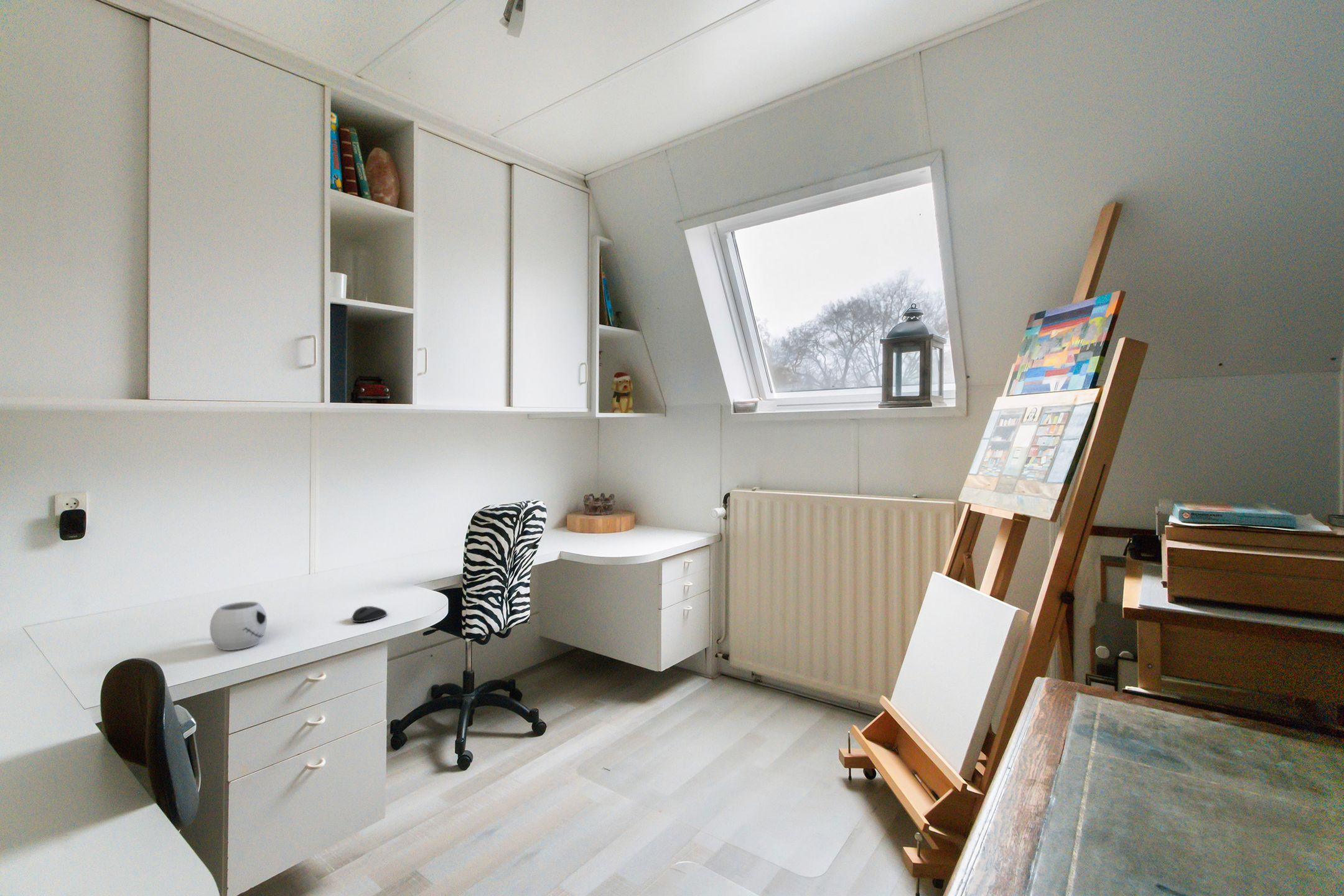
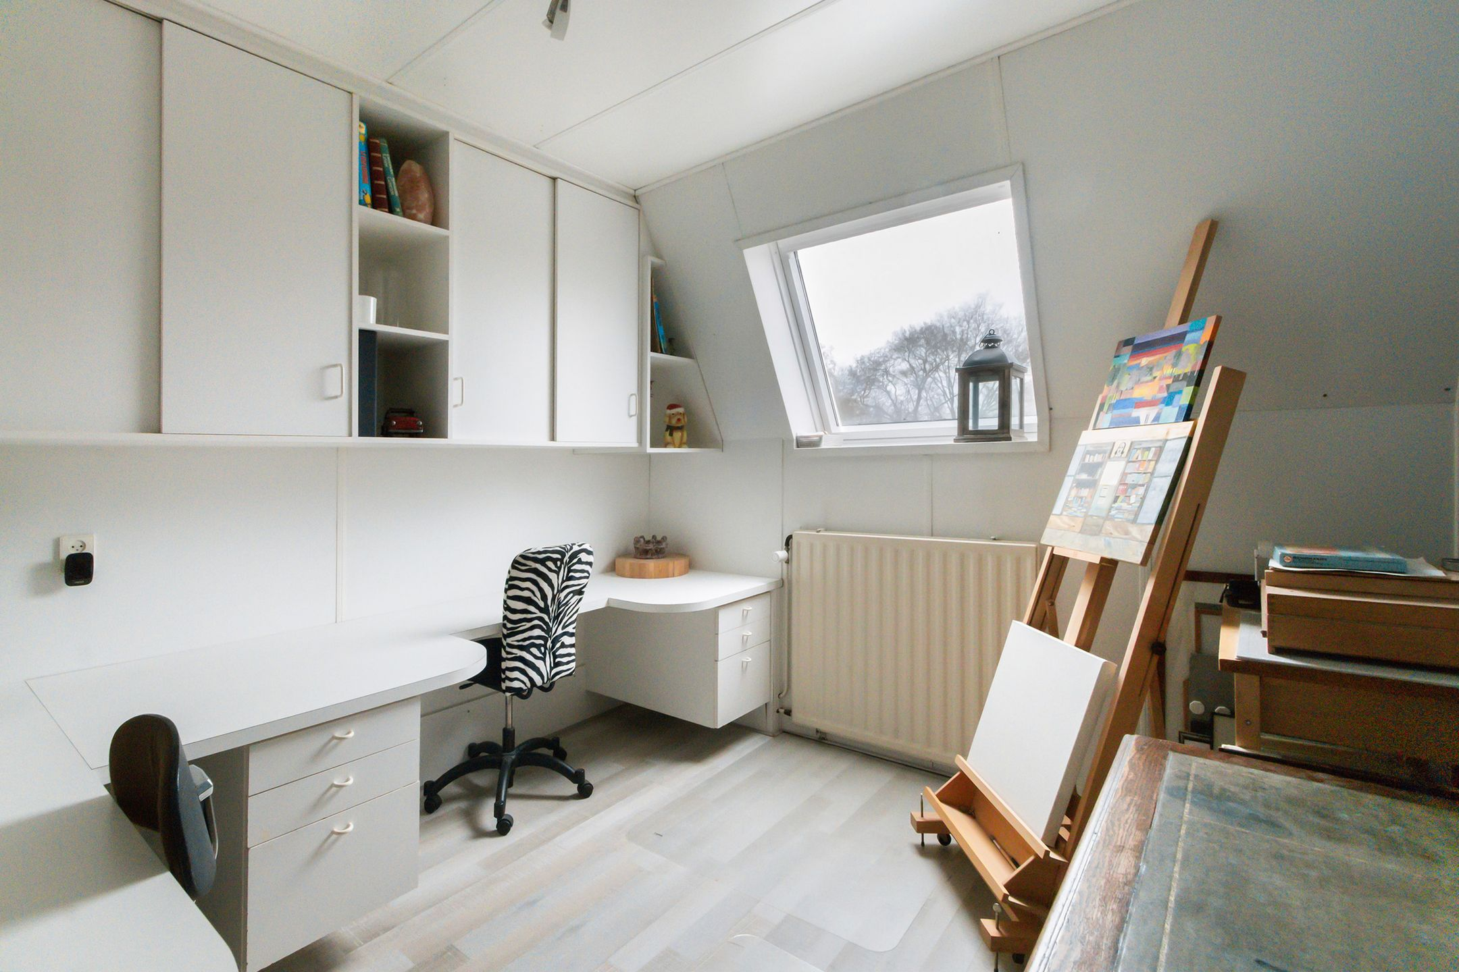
- mug [209,601,268,651]
- mouse [352,605,388,623]
